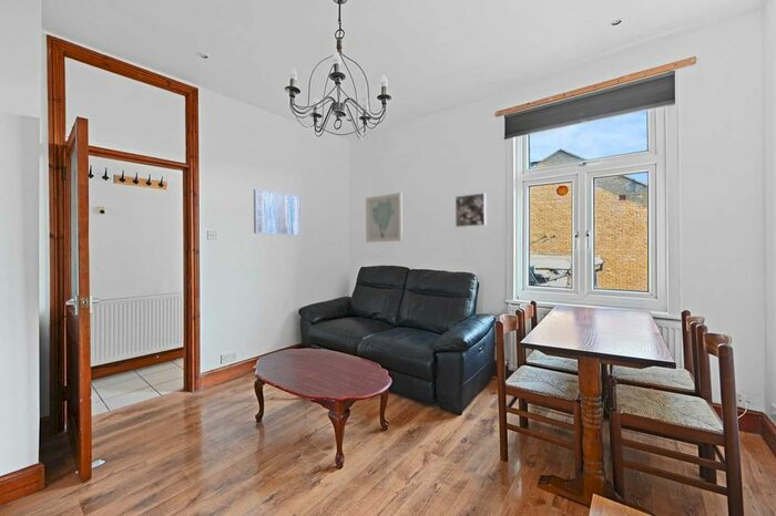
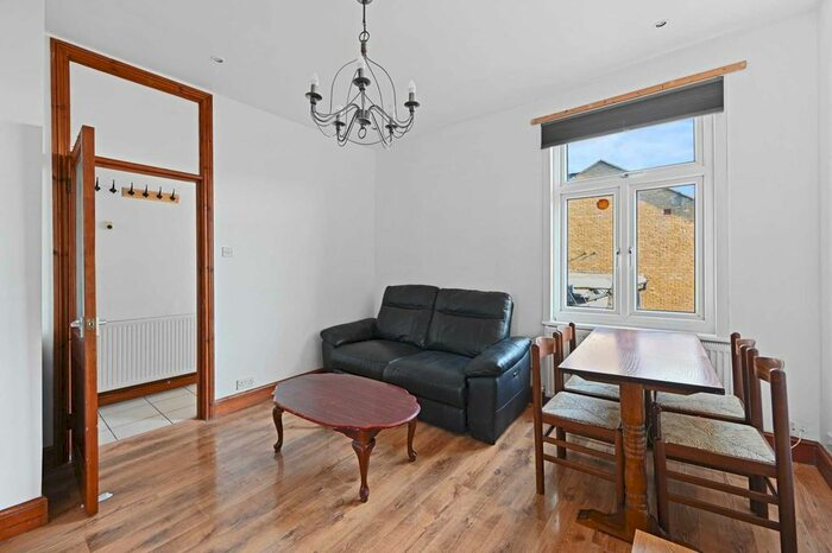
- wall art [365,192,404,244]
- wall art [253,188,303,237]
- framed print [455,192,488,228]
